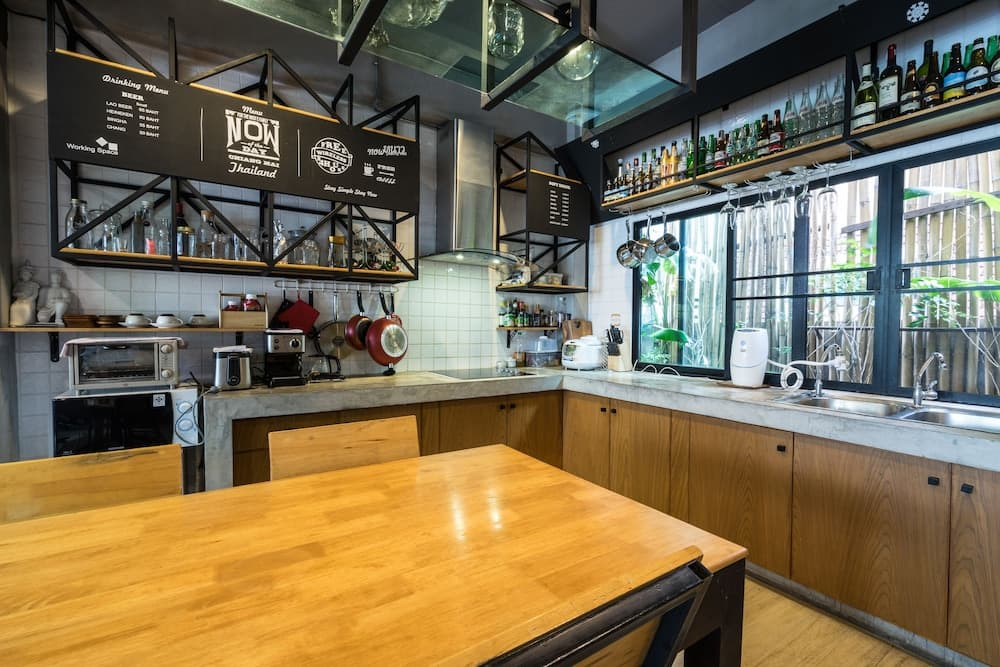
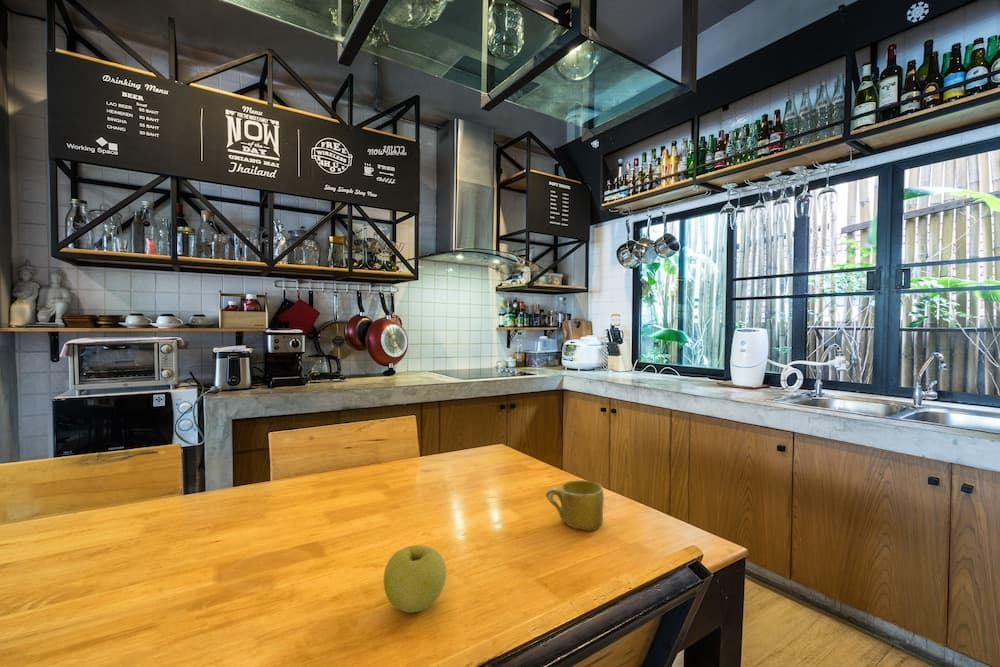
+ apple [383,544,447,614]
+ mug [545,479,605,532]
